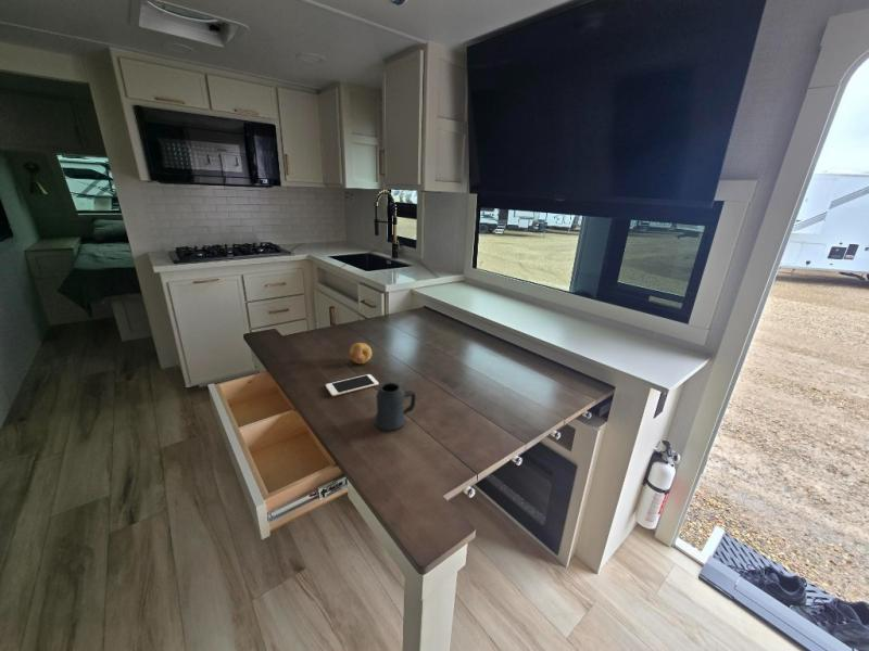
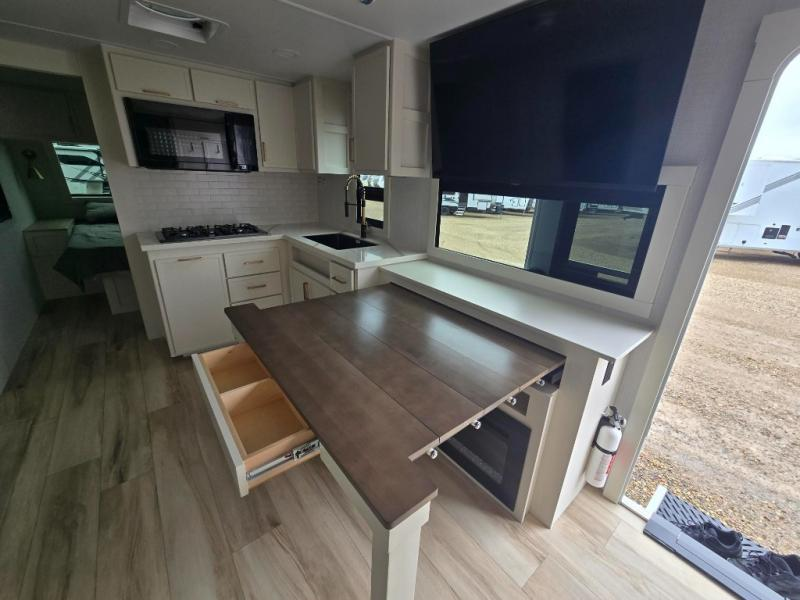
- mug [373,381,417,432]
- fruit [349,342,373,365]
- cell phone [325,373,380,397]
